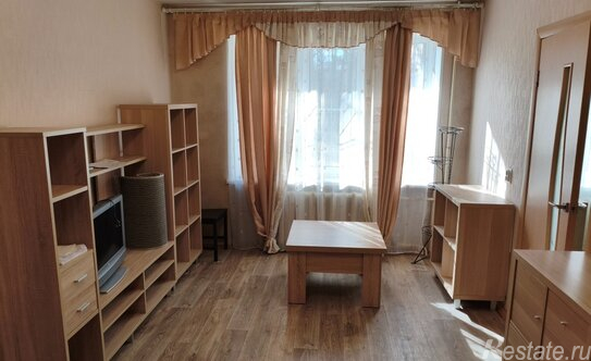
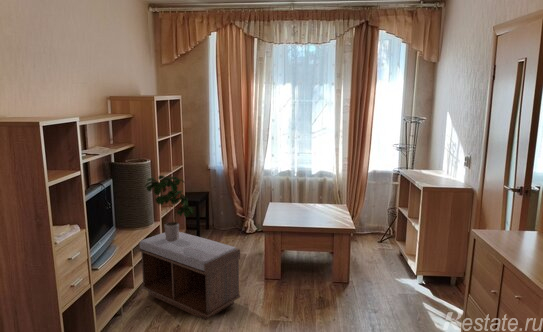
+ bench [138,231,242,321]
+ potted plant [144,174,195,241]
